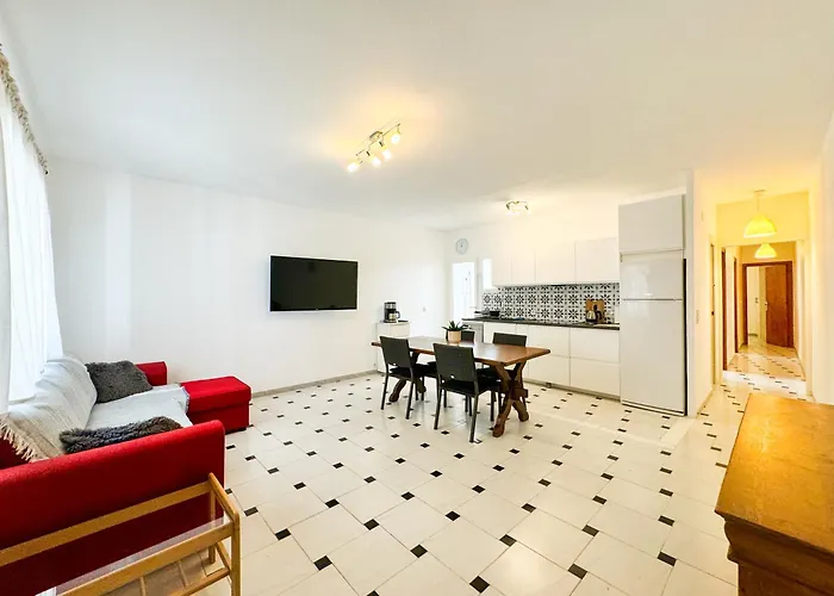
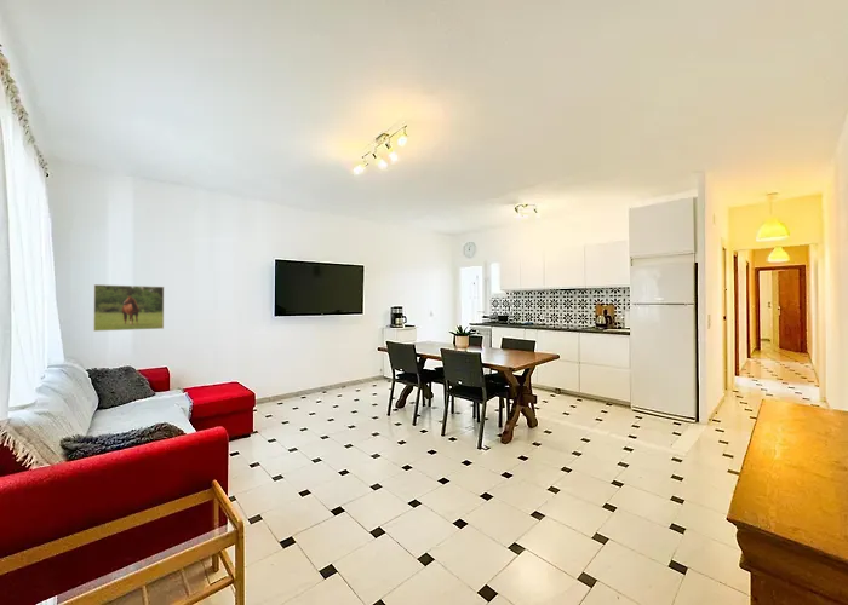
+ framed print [92,283,165,333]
